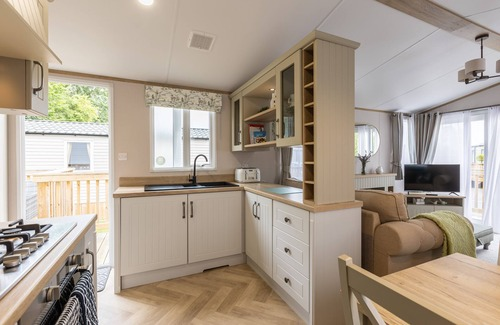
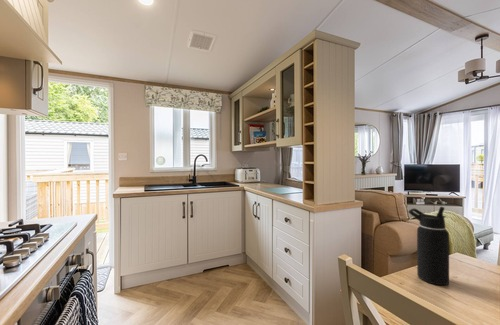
+ water bottle [407,206,450,286]
